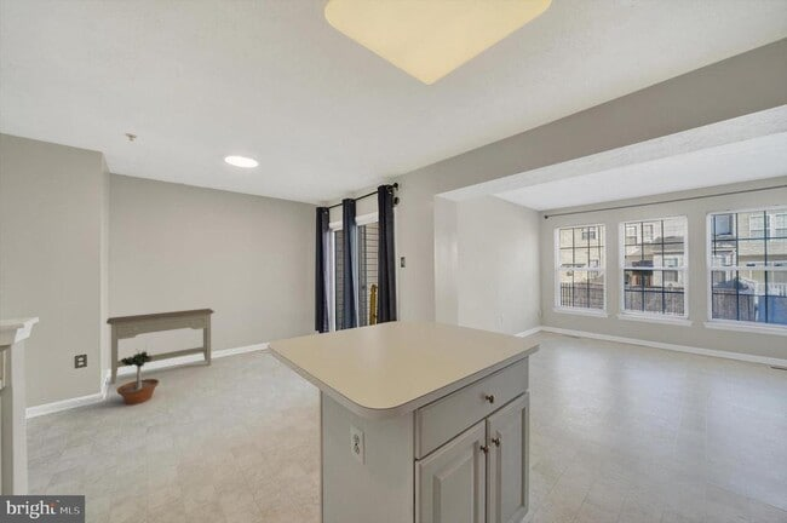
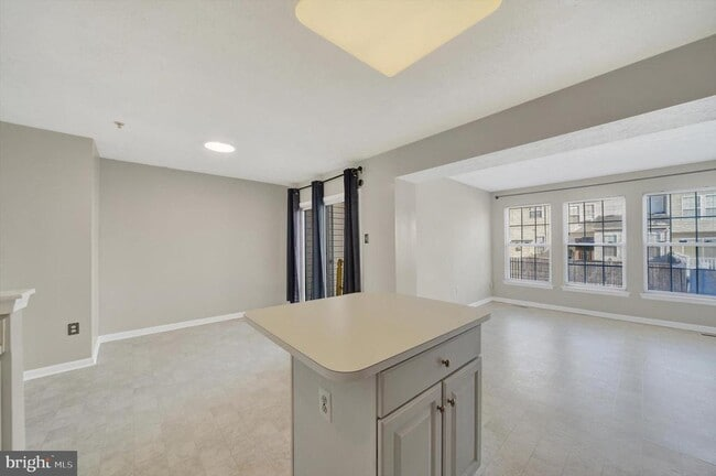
- console table [105,308,216,385]
- potted tree [115,344,160,406]
